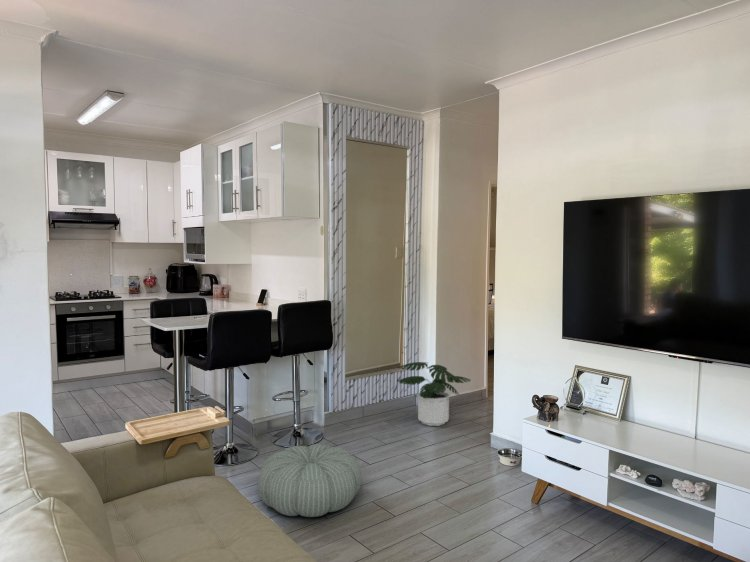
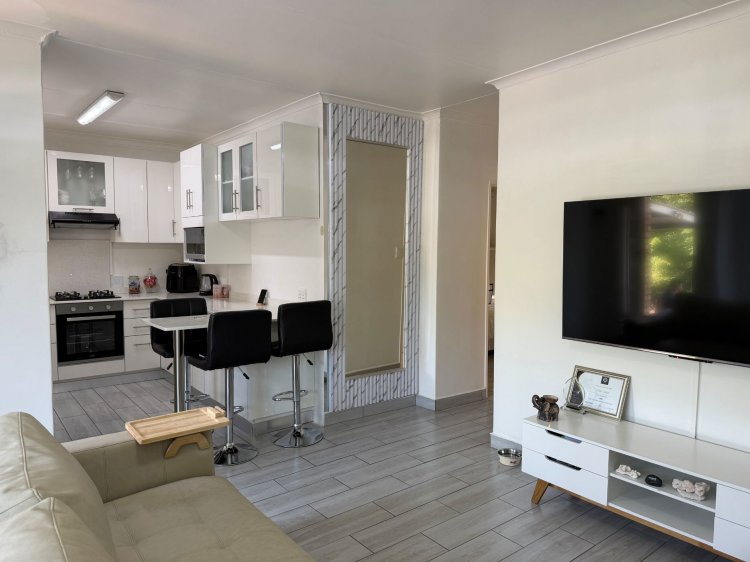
- potted plant [397,361,472,427]
- pouf [257,443,363,518]
